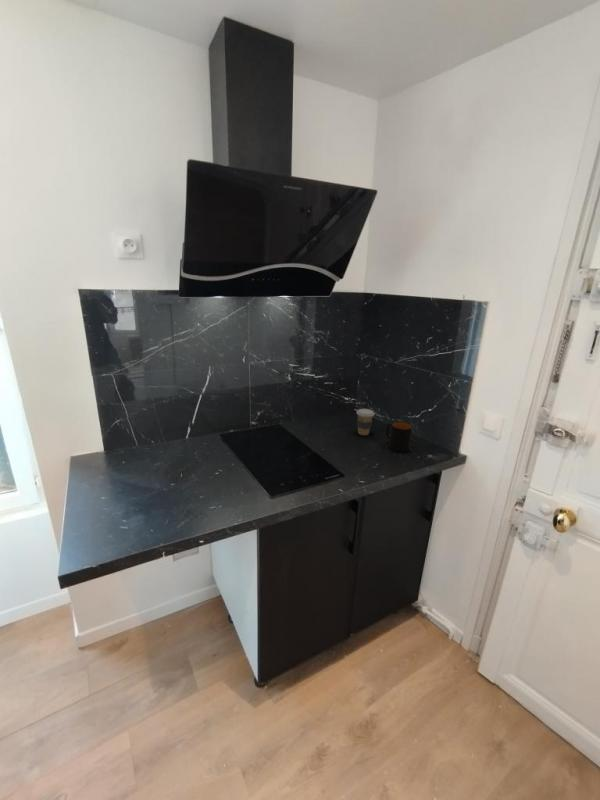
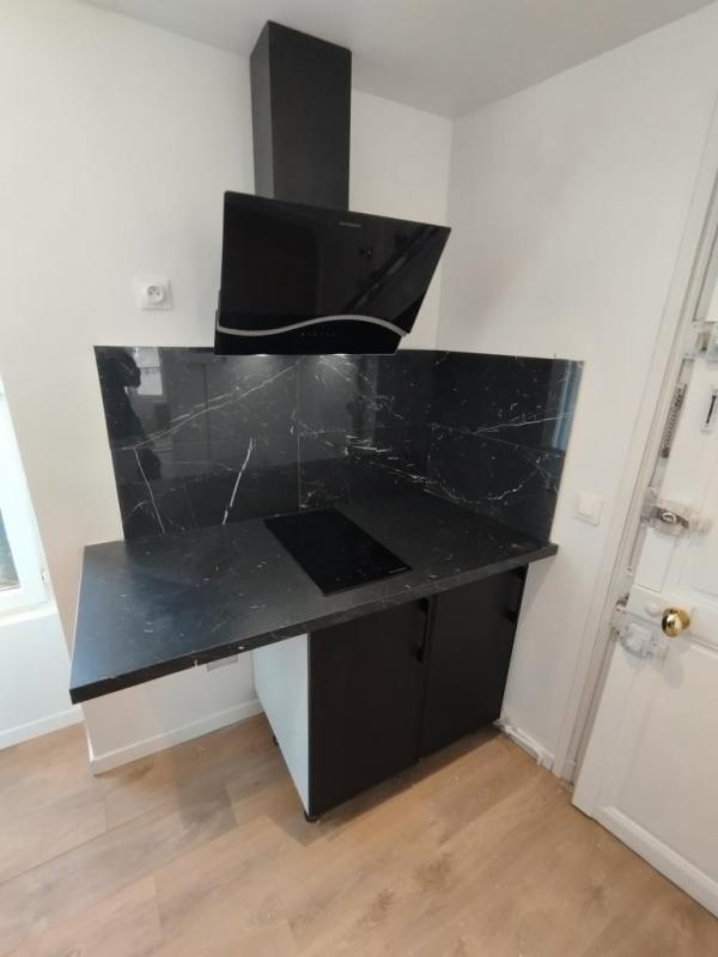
- mug [385,421,413,453]
- coffee cup [356,408,376,436]
